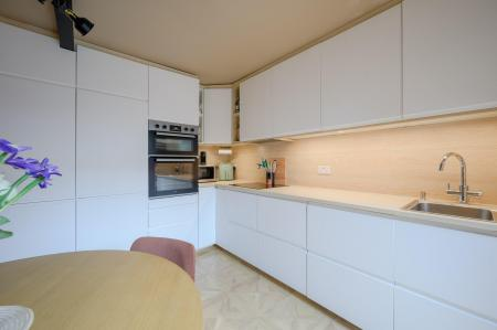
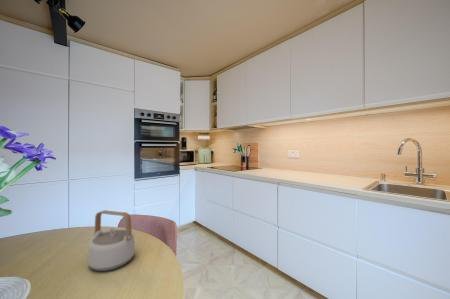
+ teapot [87,209,136,272]
